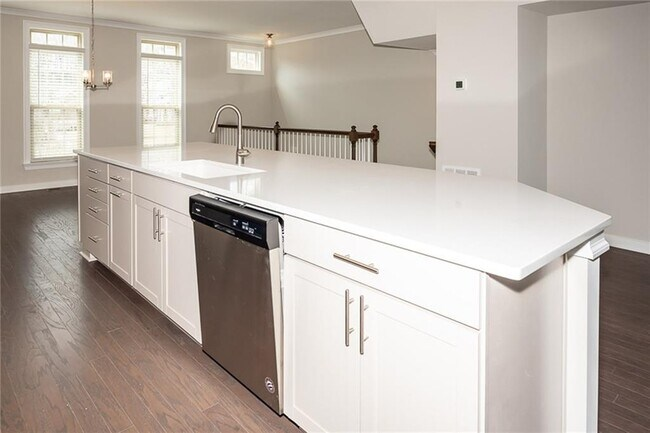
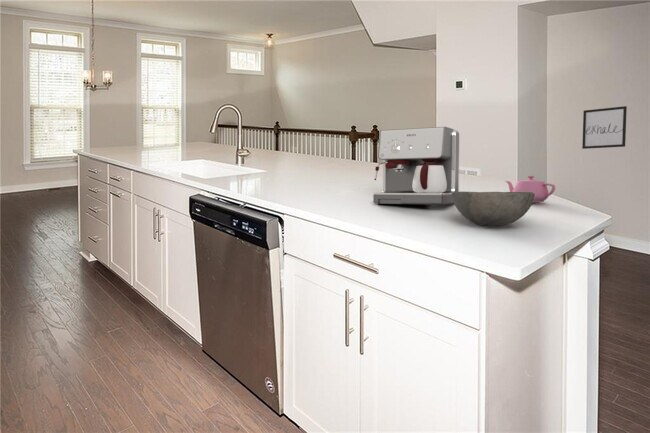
+ coffee maker [372,126,460,205]
+ bowl [452,191,535,227]
+ wall art [581,105,628,150]
+ teapot [504,175,556,203]
